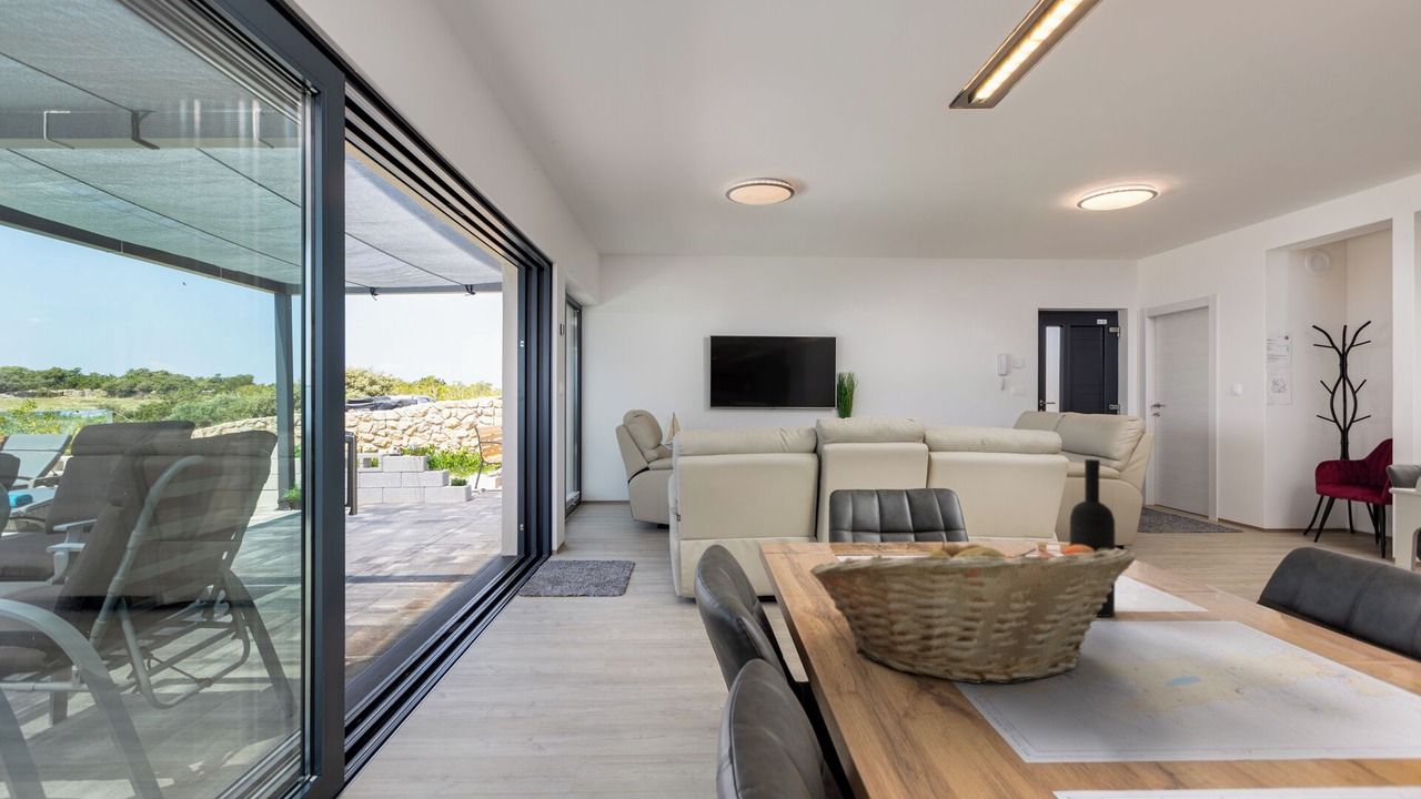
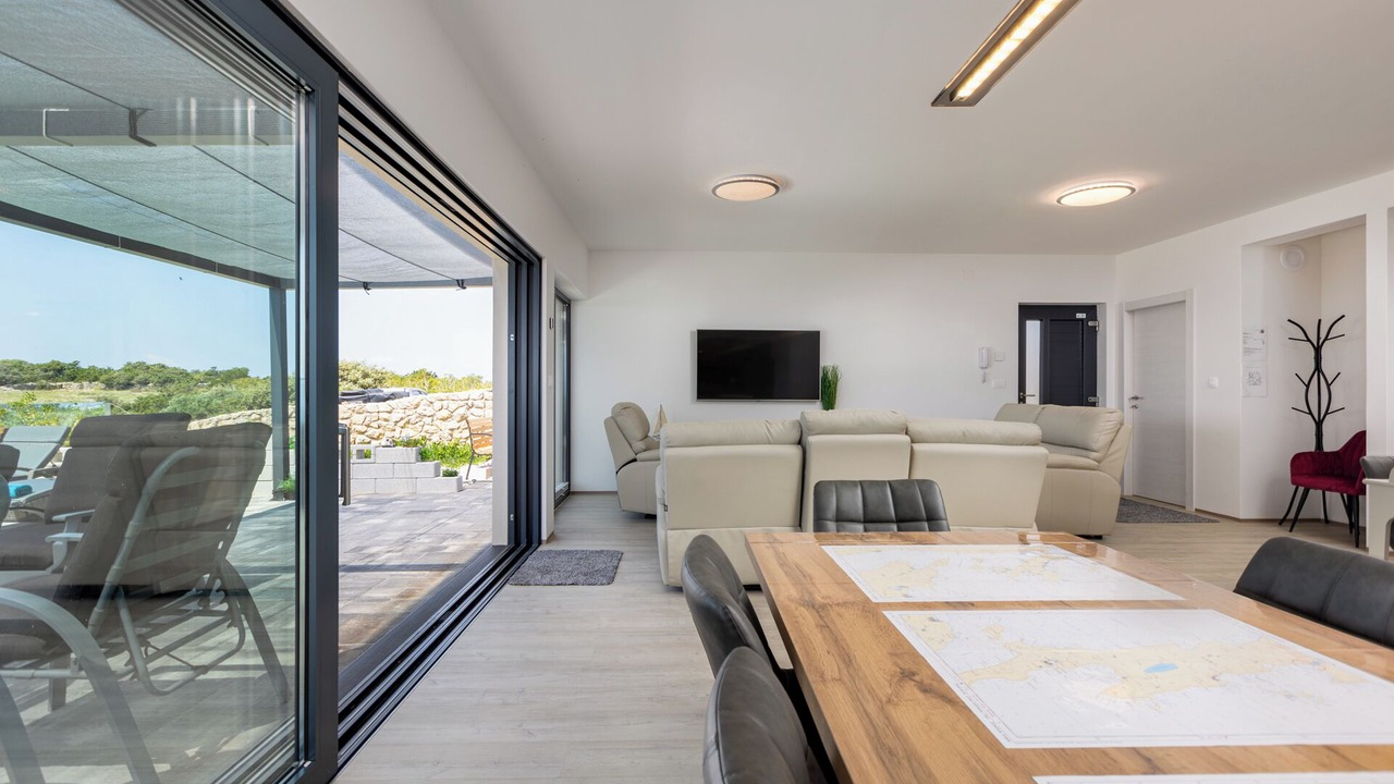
- wine bottle [1069,458,1116,618]
- fruit basket [808,532,1138,686]
